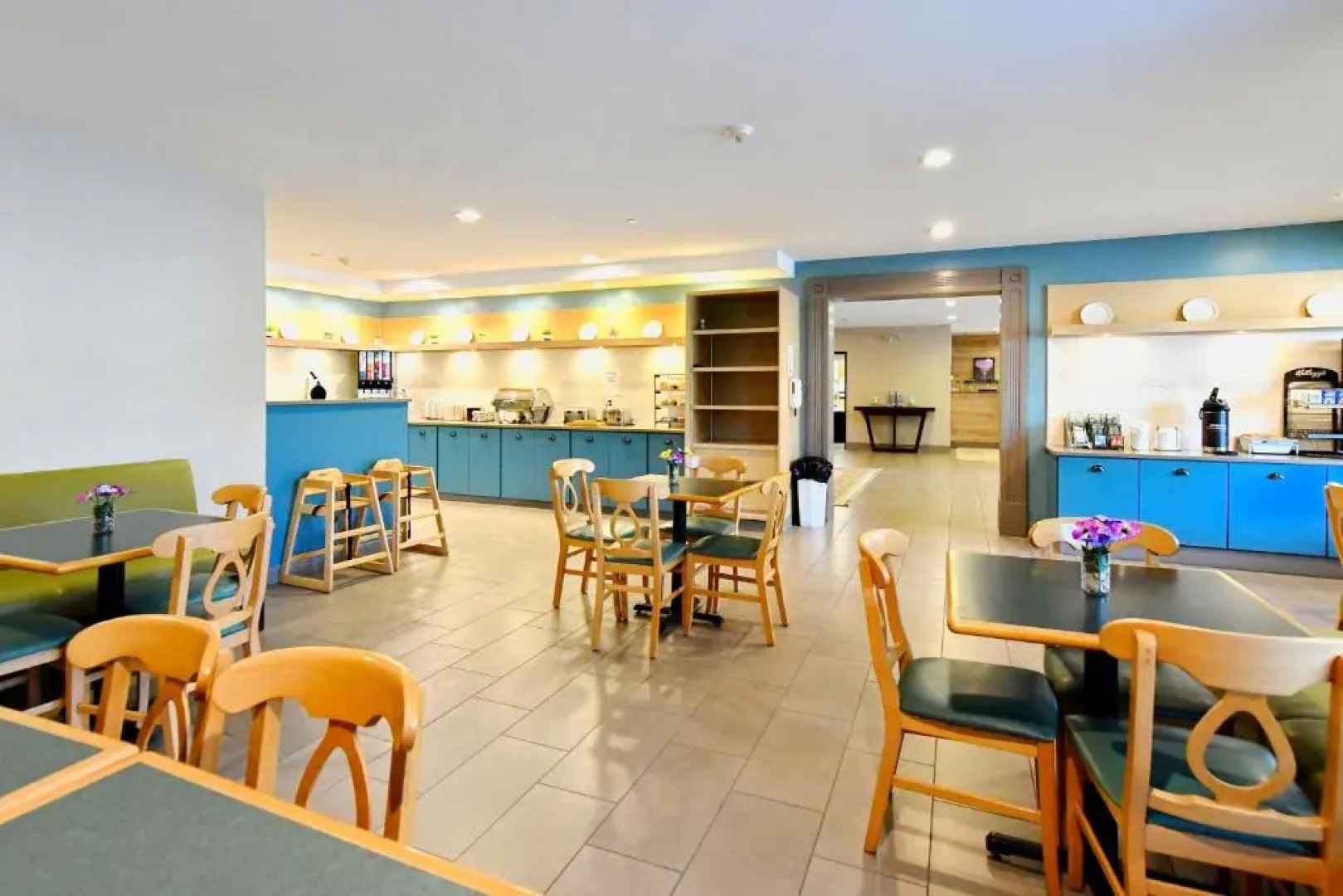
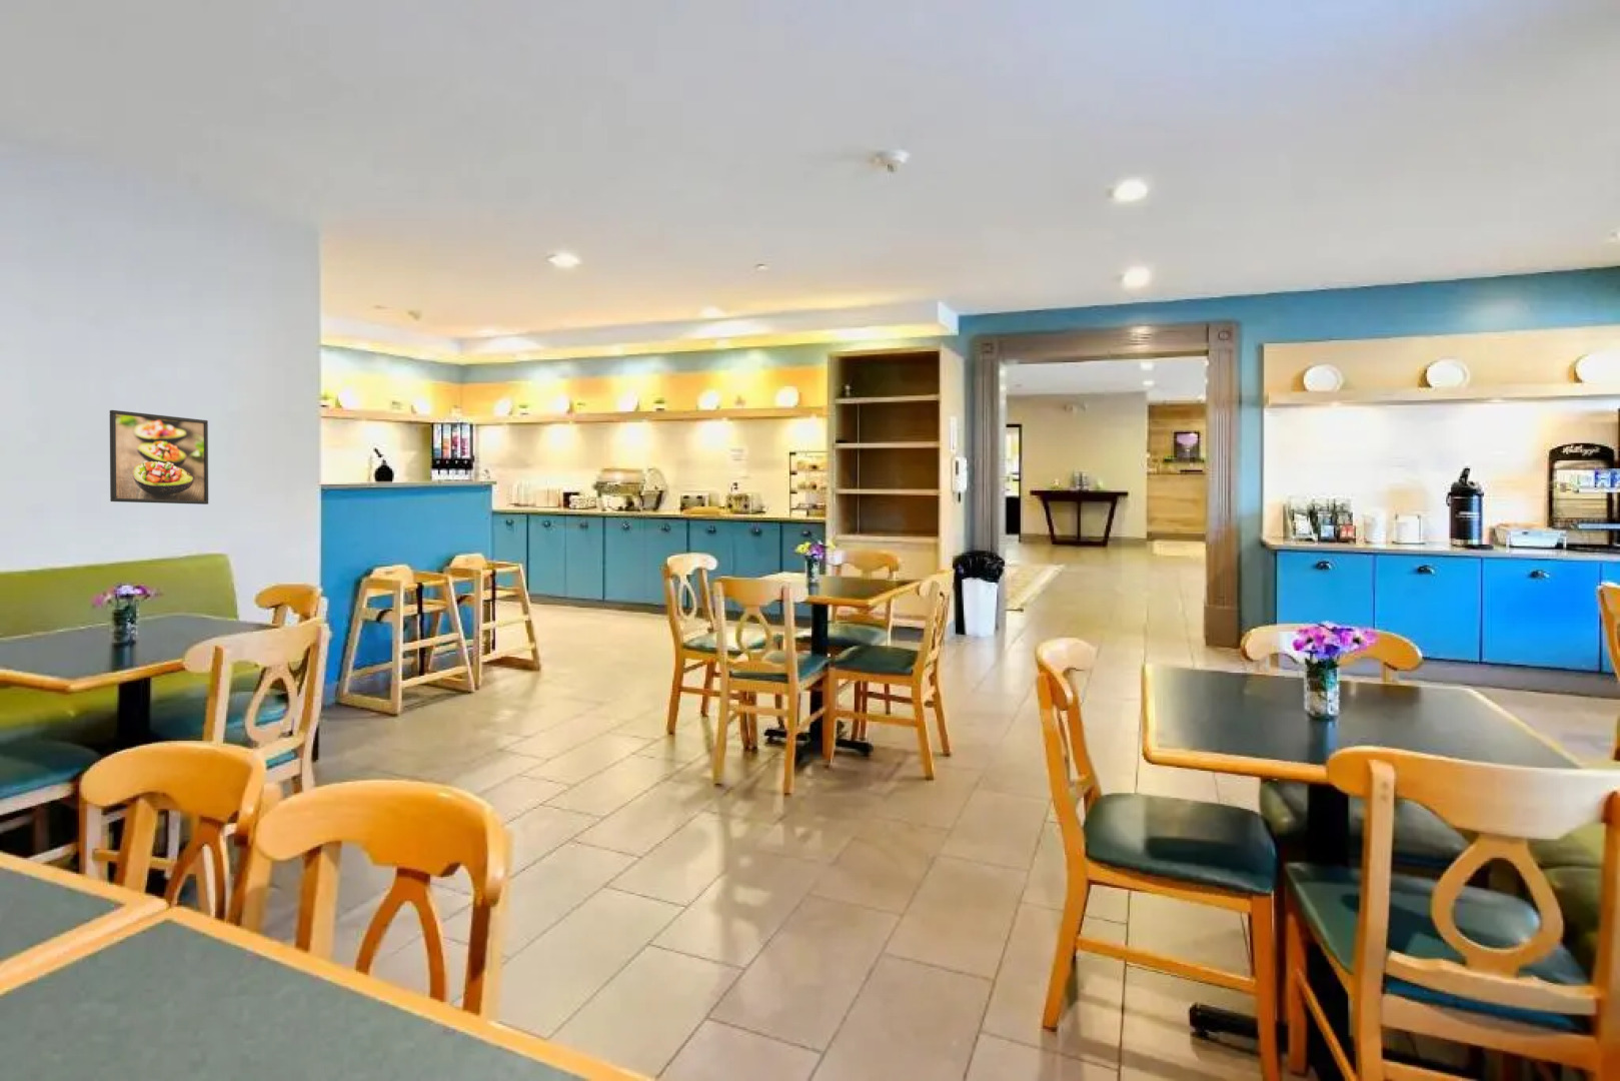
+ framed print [109,409,209,506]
